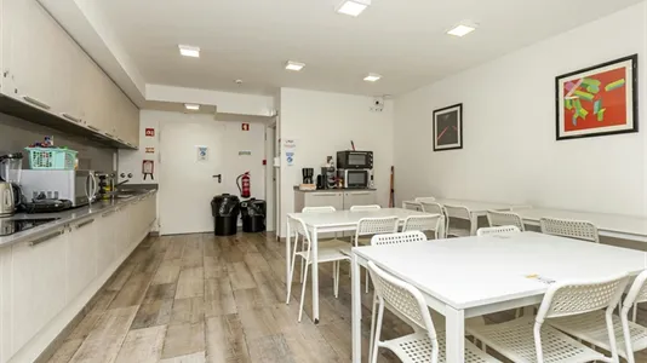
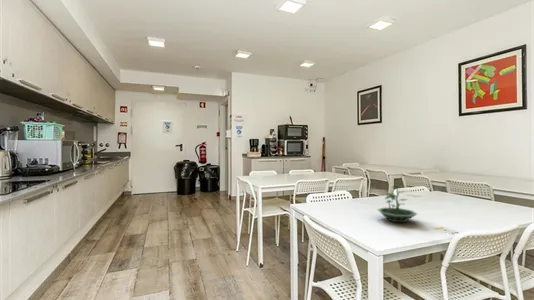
+ terrarium [376,184,418,224]
